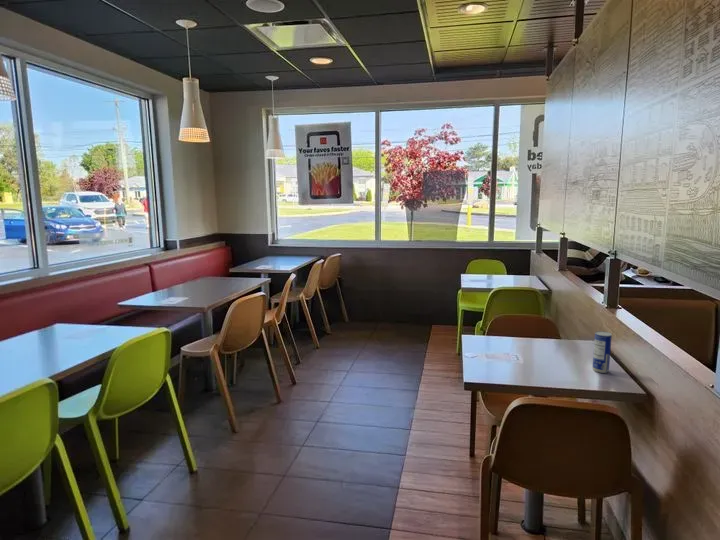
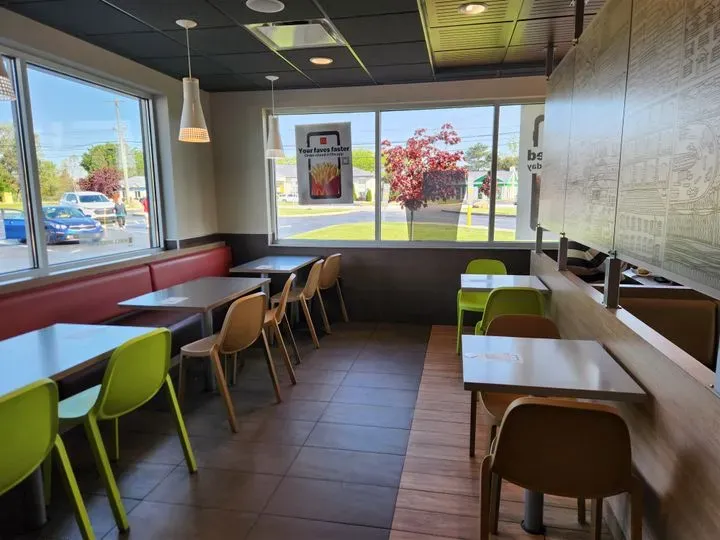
- beverage can [591,330,613,374]
